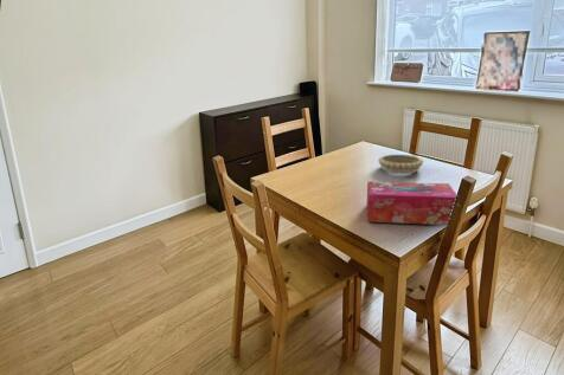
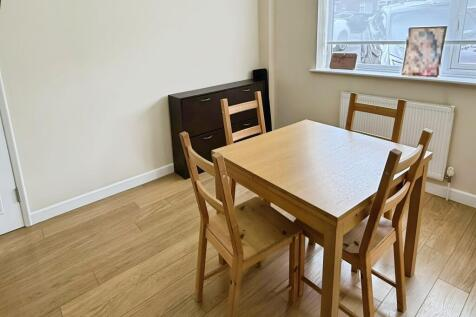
- decorative bowl [377,154,424,175]
- tissue box [366,181,457,226]
